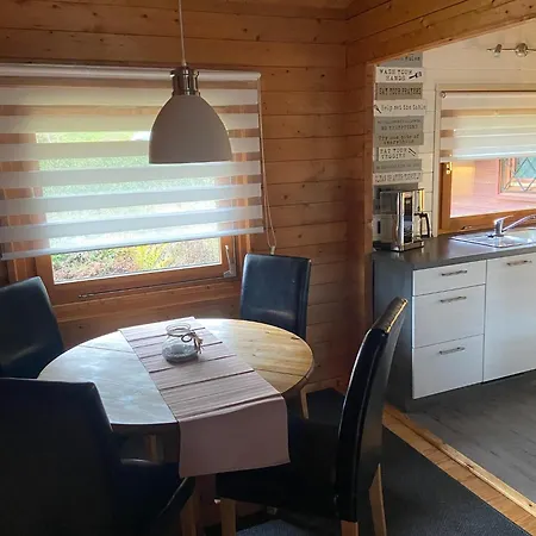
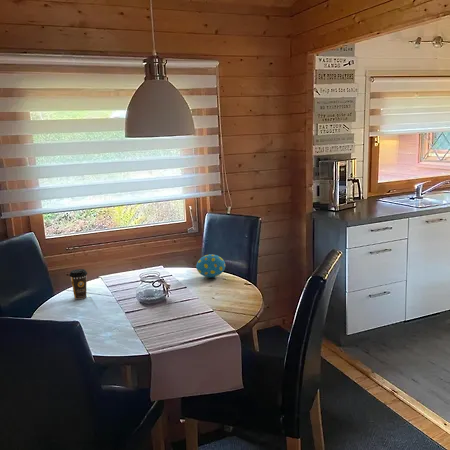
+ decorative egg [195,253,226,279]
+ coffee cup [68,268,88,300]
